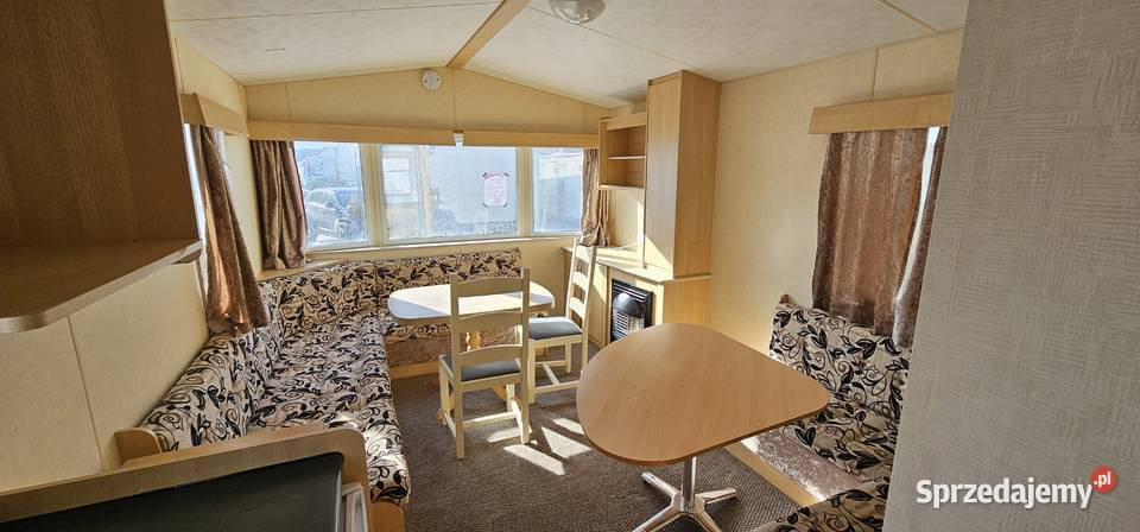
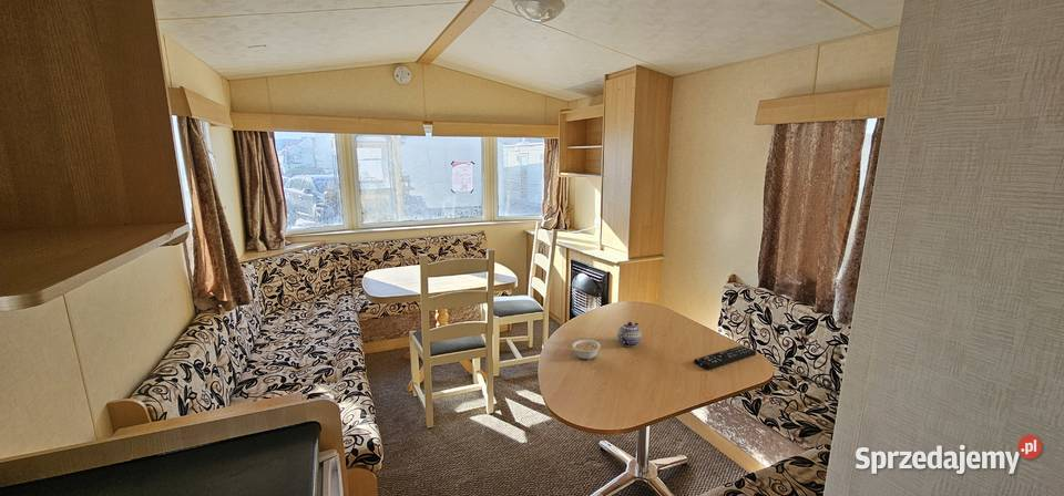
+ teapot [616,321,642,348]
+ legume [567,339,602,361]
+ remote control [693,344,757,371]
